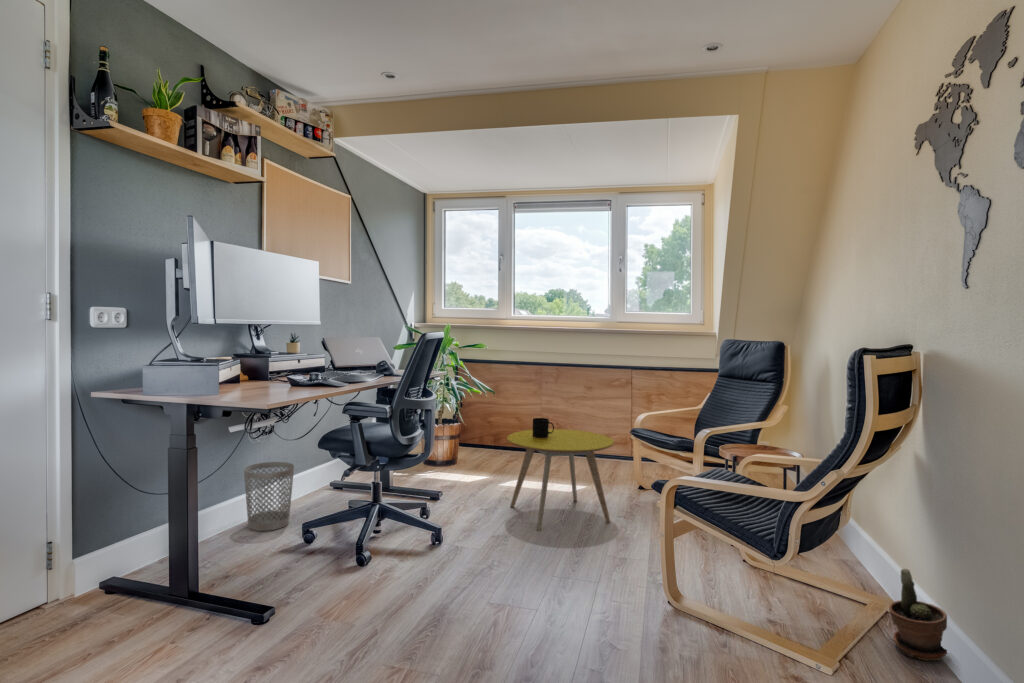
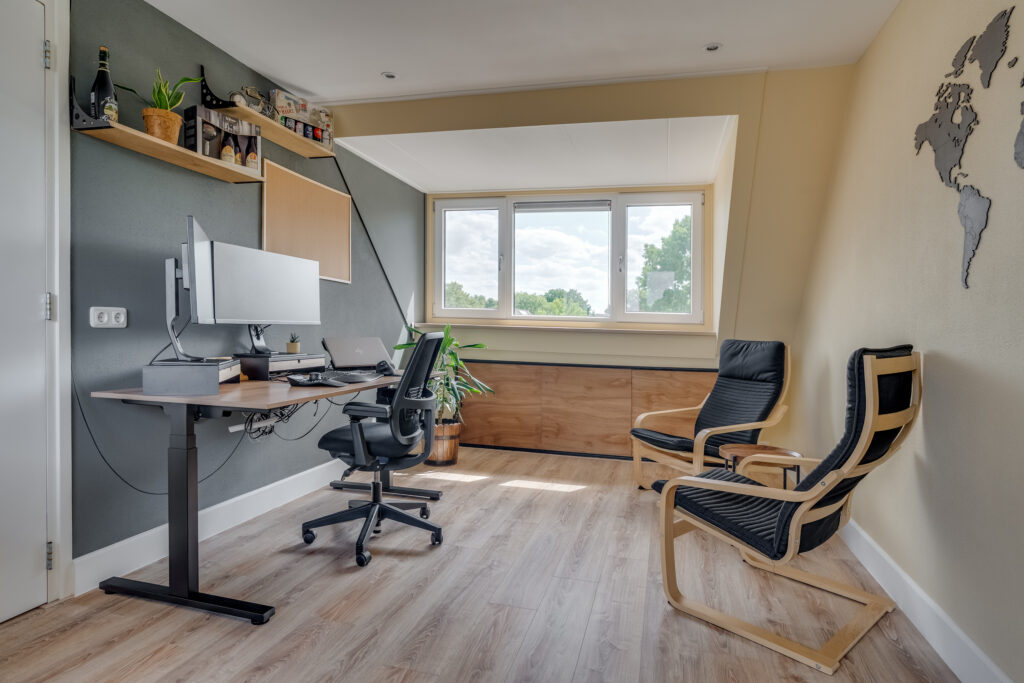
- side table [506,428,615,532]
- potted plant [888,568,948,661]
- wastebasket [243,461,295,532]
- mug [532,417,555,438]
